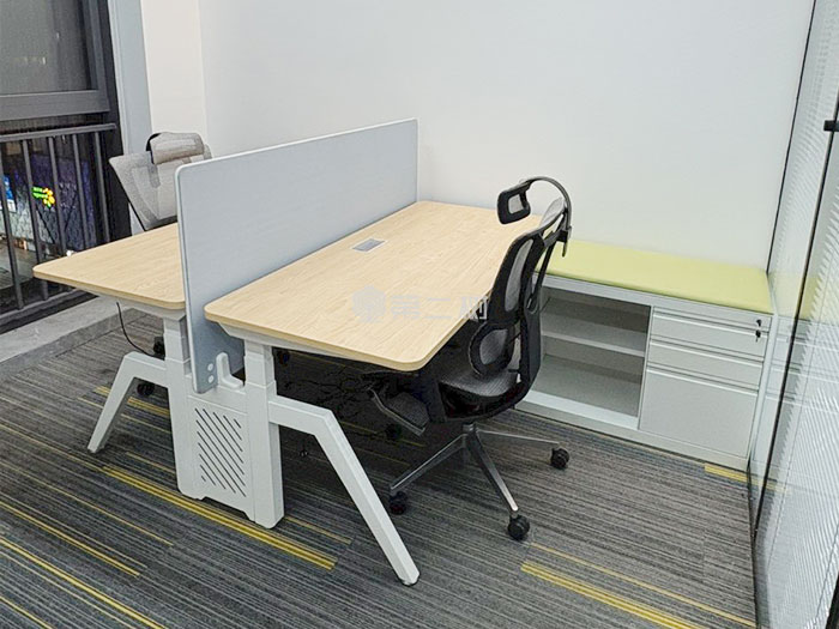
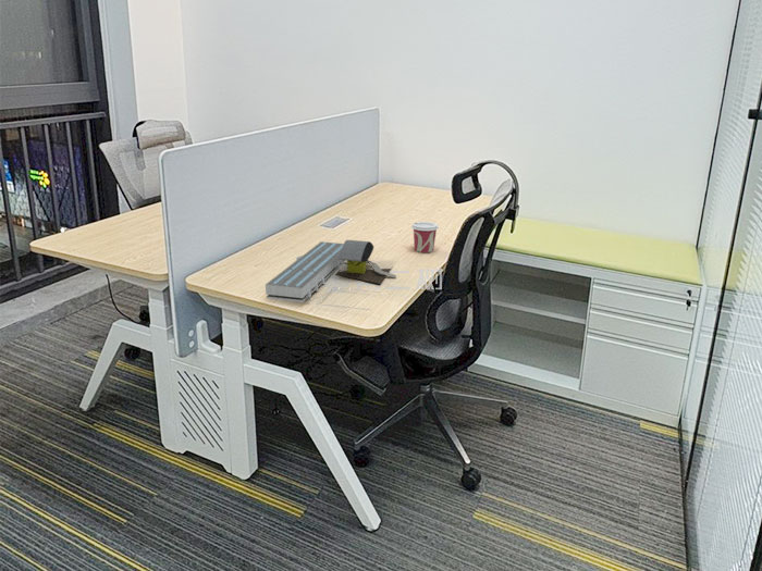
+ architectural model [265,239,397,311]
+ cup [410,221,440,253]
